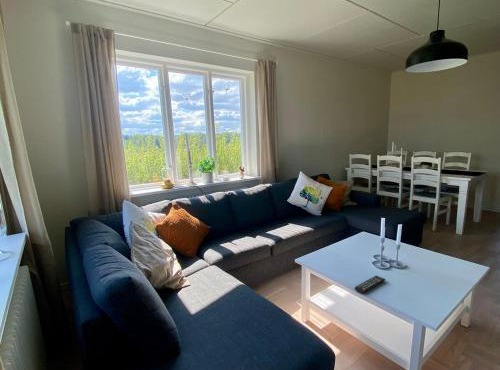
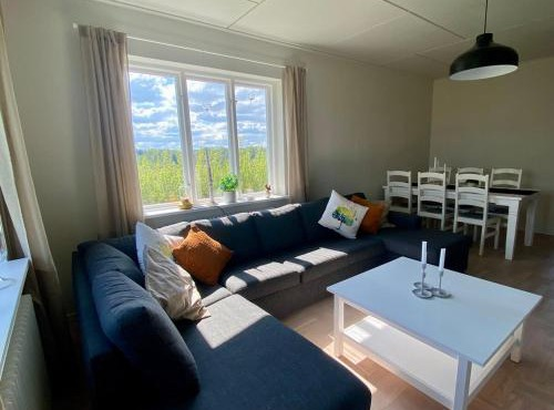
- remote control [354,275,386,294]
